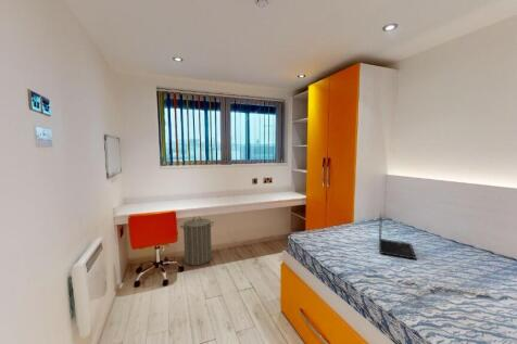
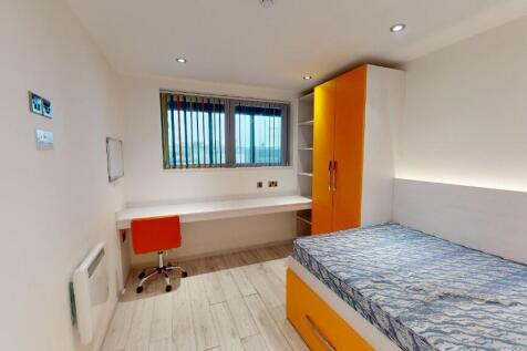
- laptop [378,212,418,260]
- laundry hamper [179,216,215,266]
